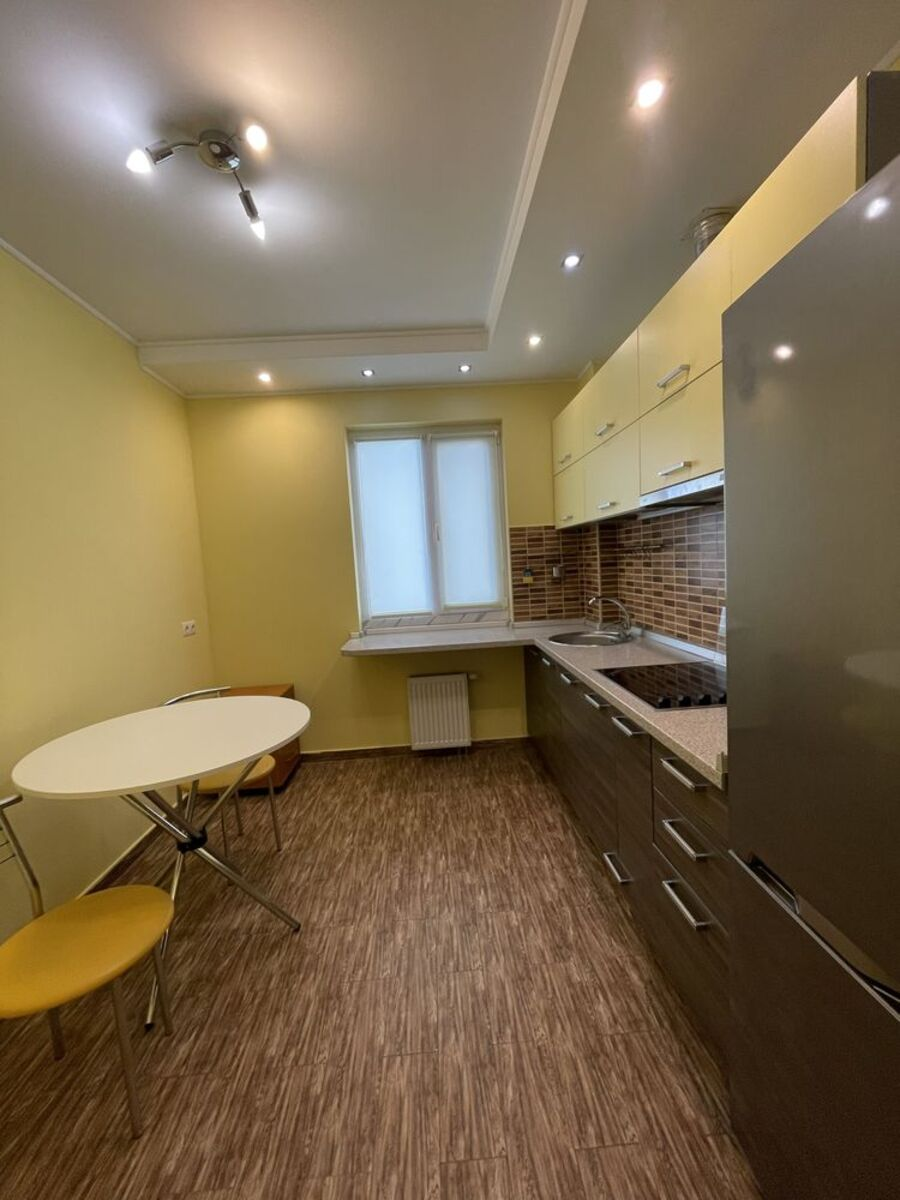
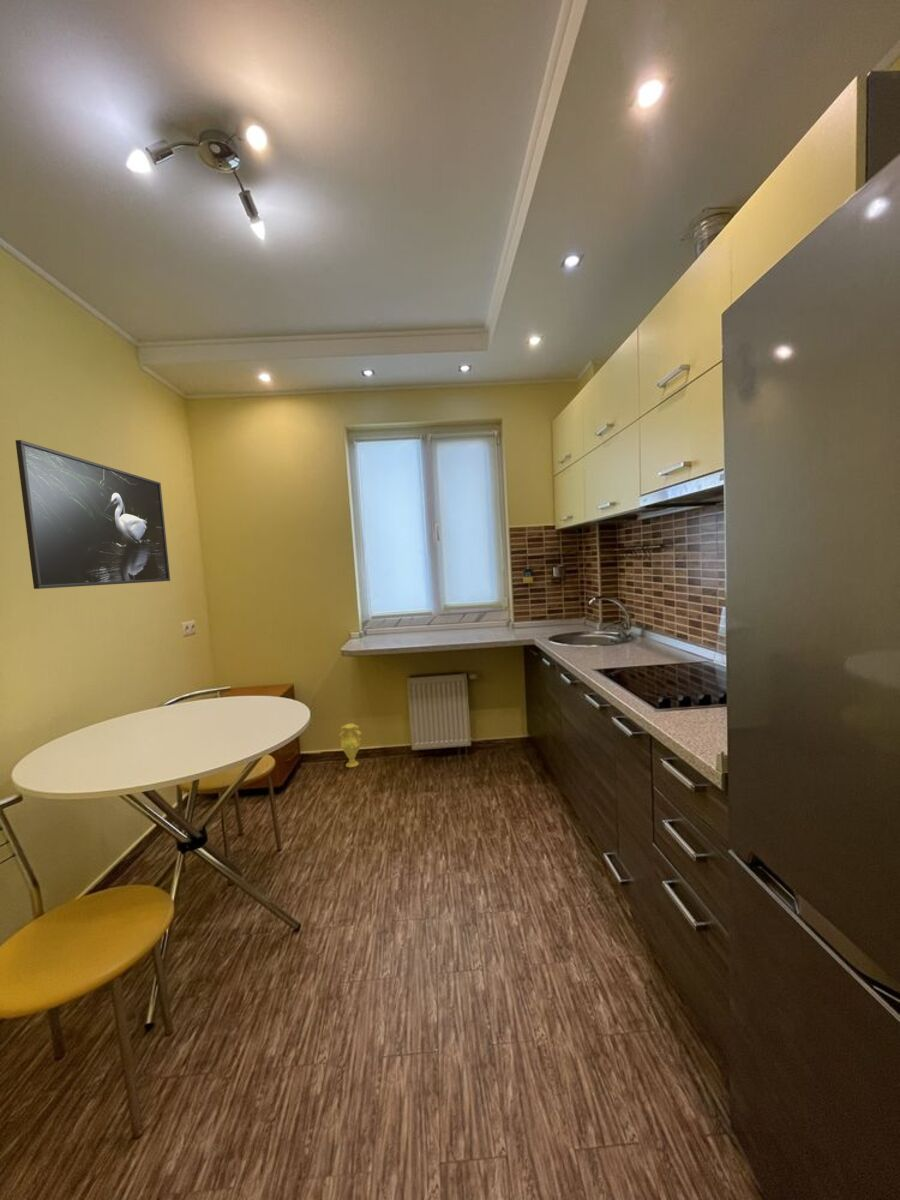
+ vase [339,723,362,768]
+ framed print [15,439,171,590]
